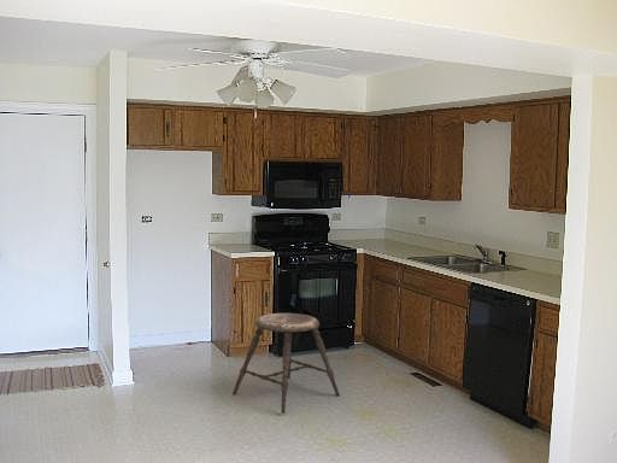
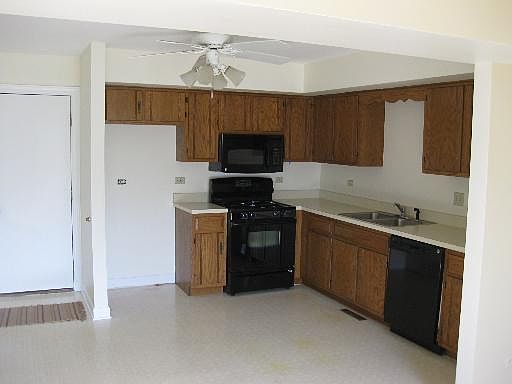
- stool [231,312,341,415]
